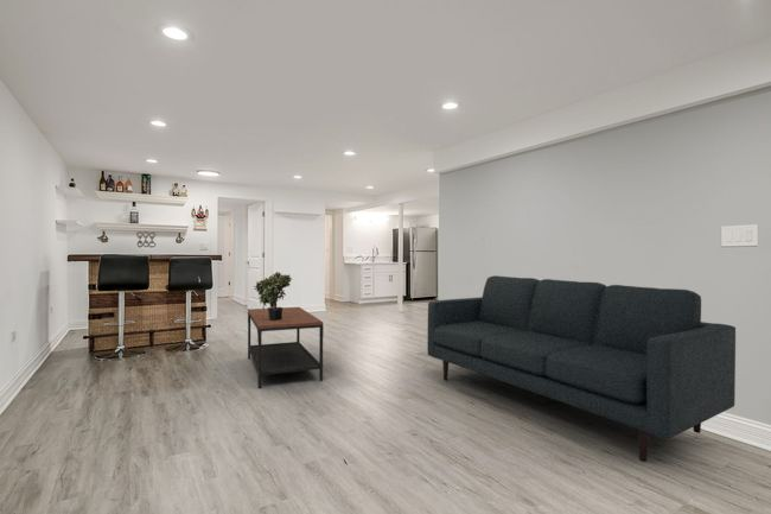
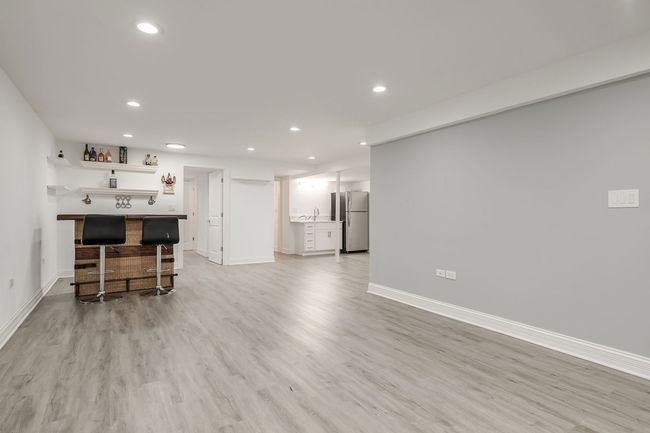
- potted plant [253,271,293,321]
- sofa [426,274,737,463]
- coffee table [247,306,325,389]
